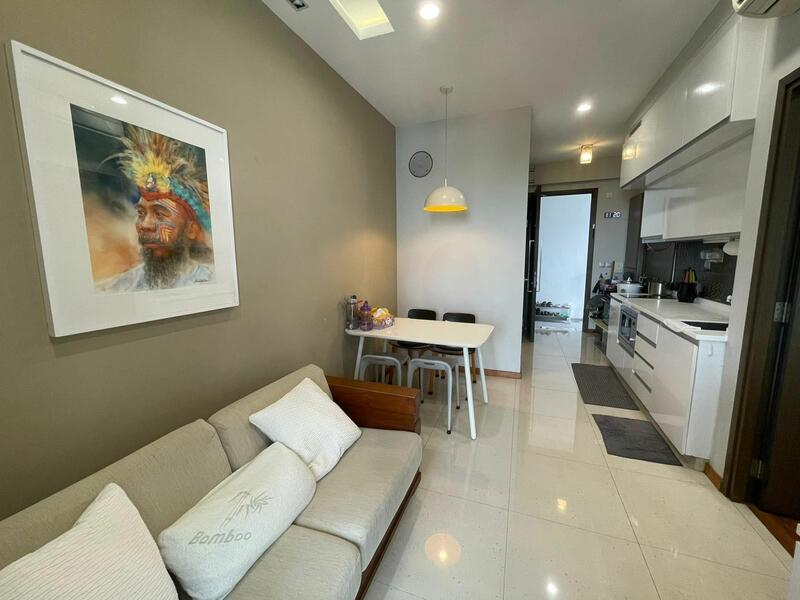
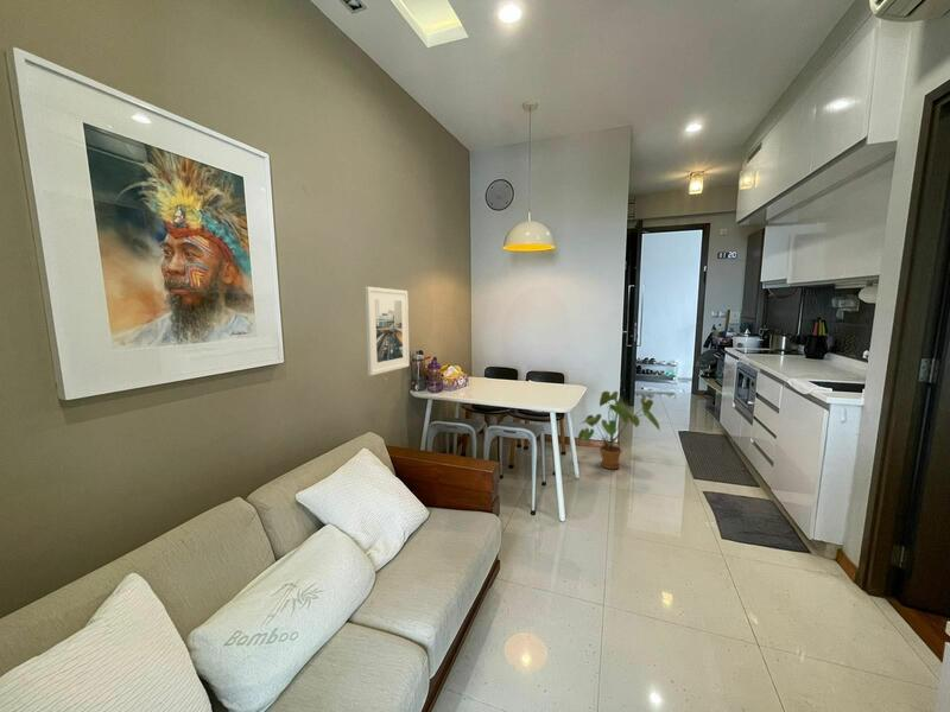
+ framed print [363,286,411,376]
+ house plant [577,390,661,470]
